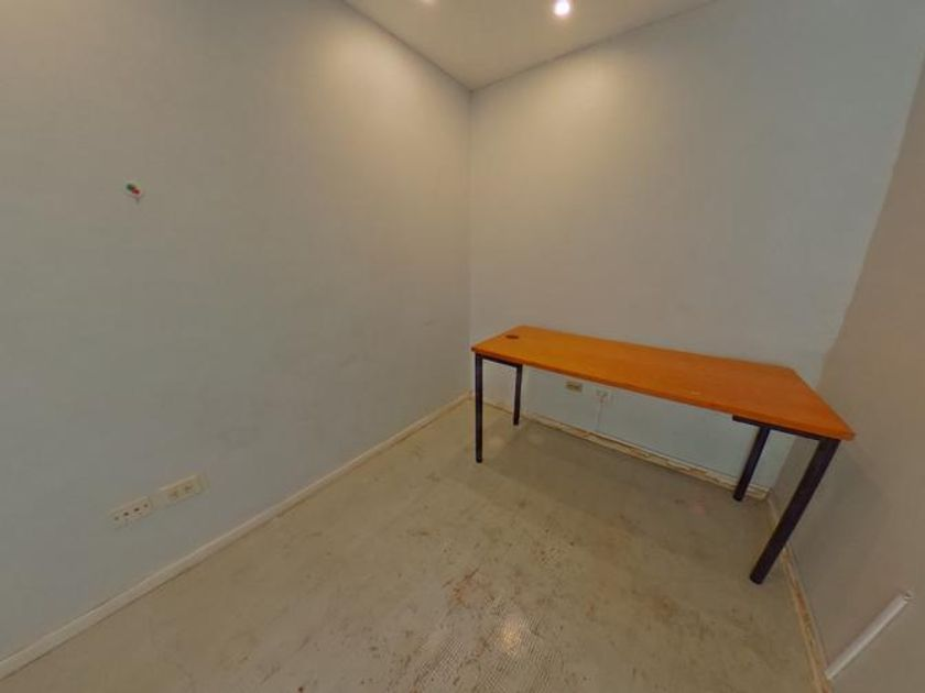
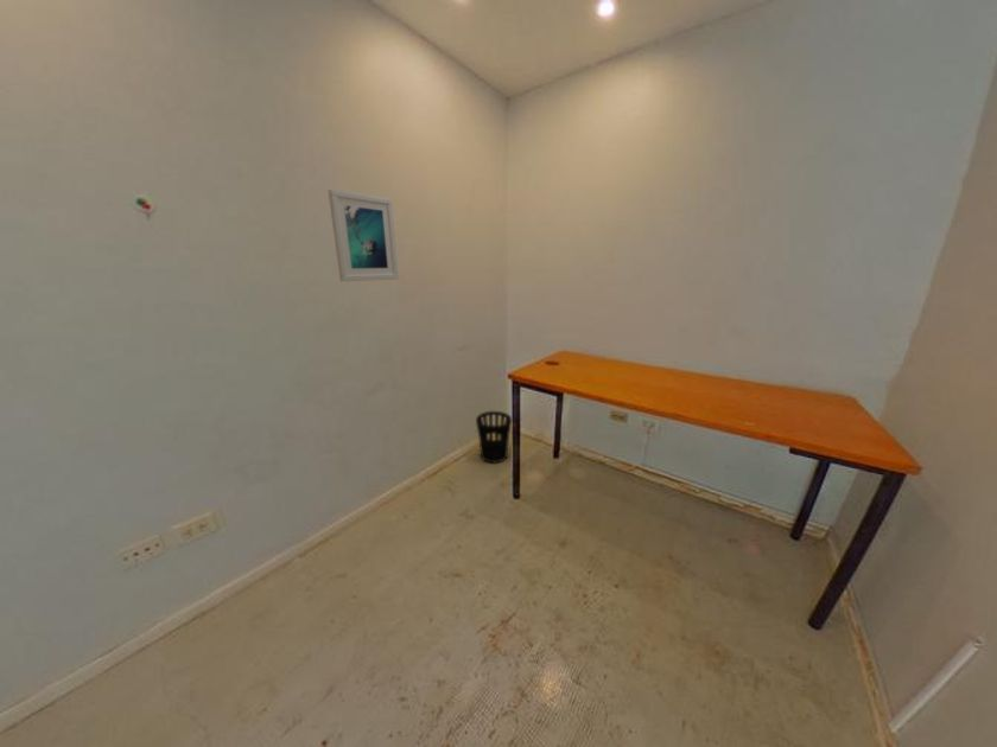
+ wastebasket [475,410,513,465]
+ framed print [326,189,400,282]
